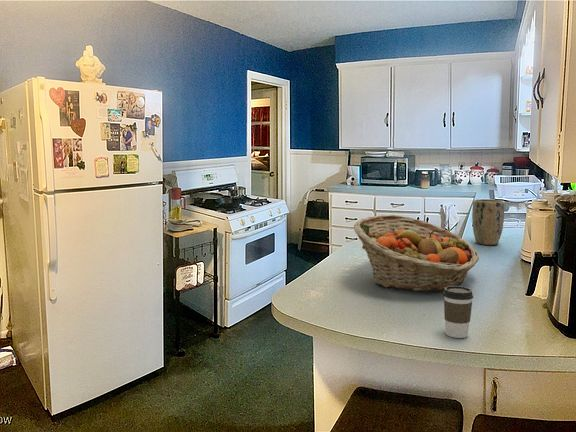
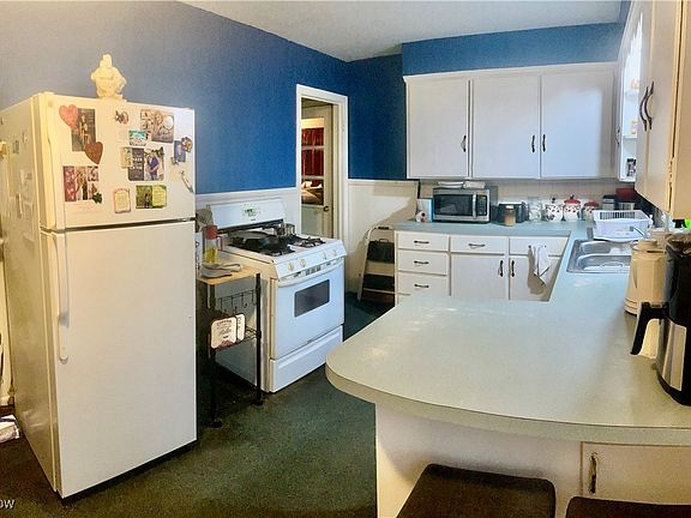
- coffee cup [442,285,474,339]
- plant pot [471,198,505,246]
- fruit basket [353,214,480,293]
